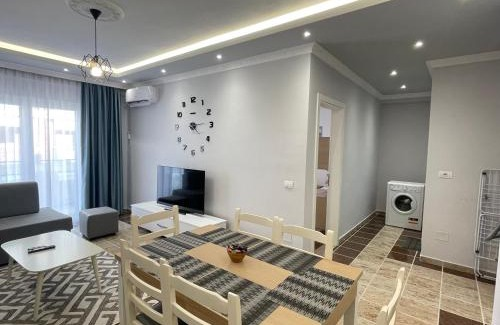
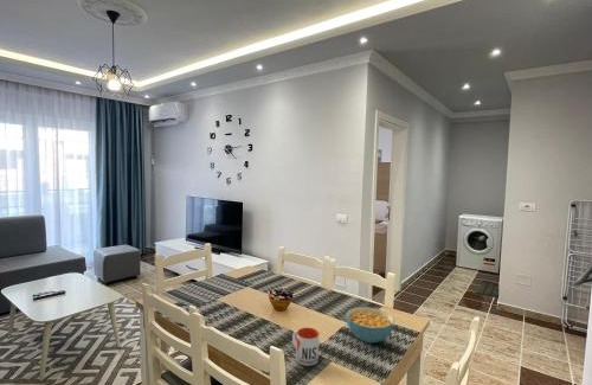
+ mug [291,327,321,367]
+ cereal bowl [345,306,395,344]
